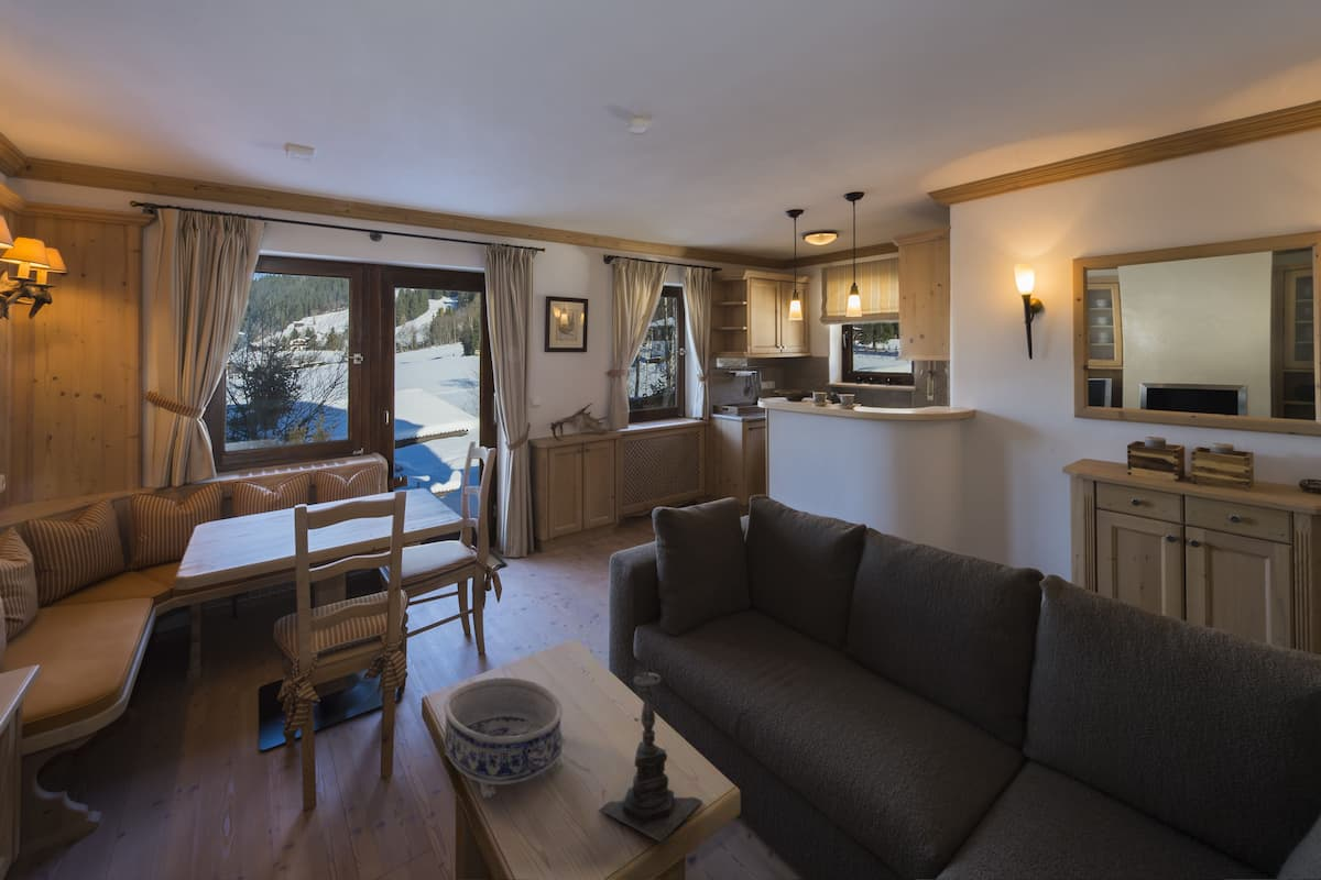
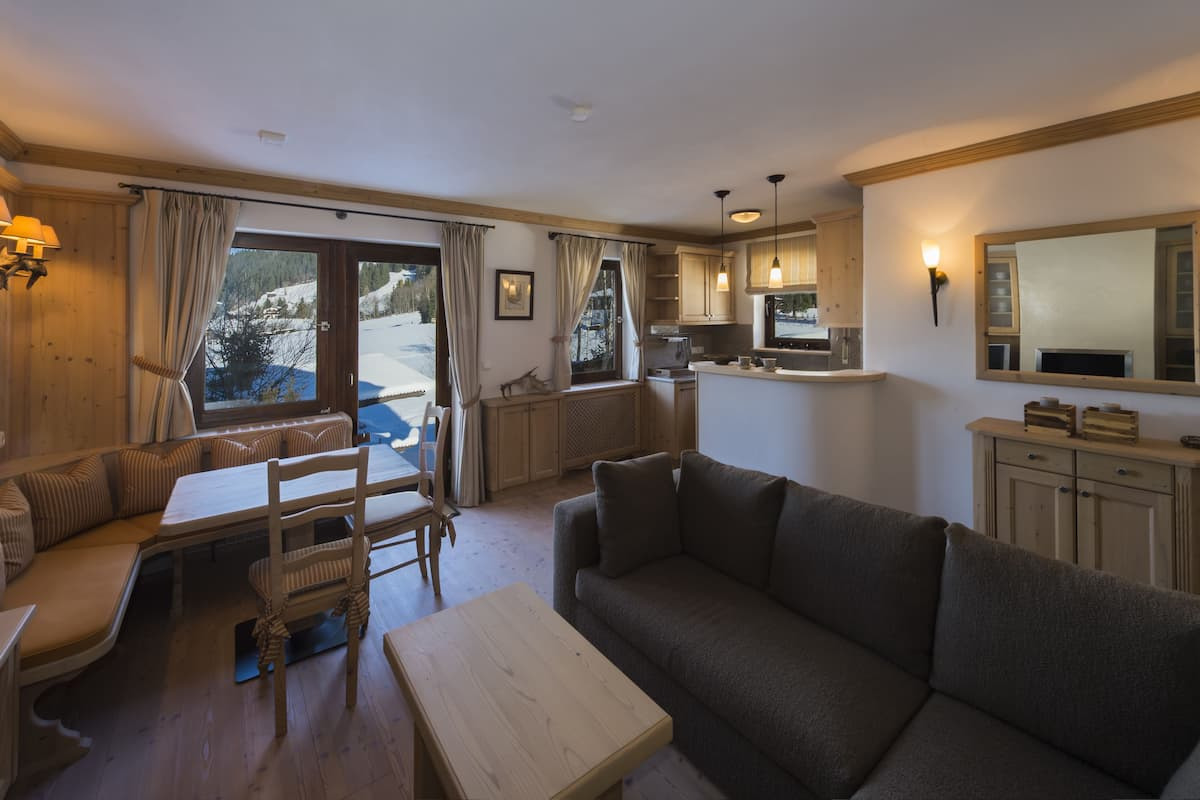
- candle holder [598,656,703,844]
- decorative bowl [443,676,565,799]
